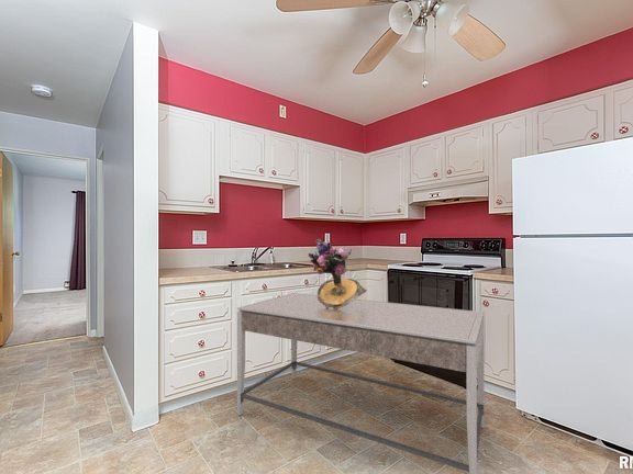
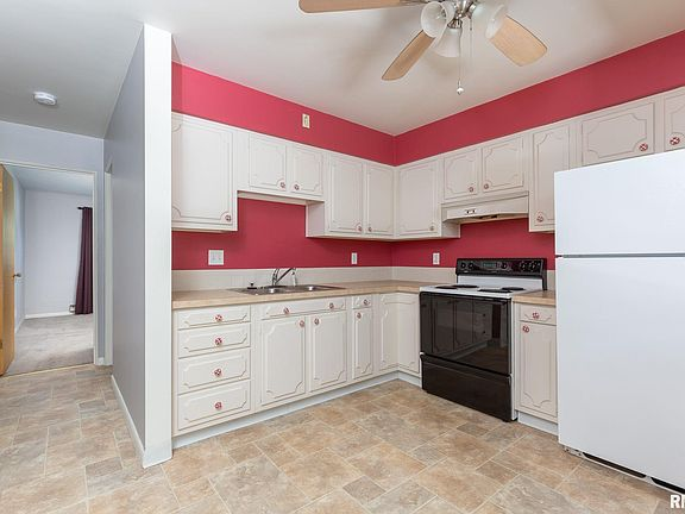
- dining table [236,292,486,474]
- bouquet [308,238,368,309]
